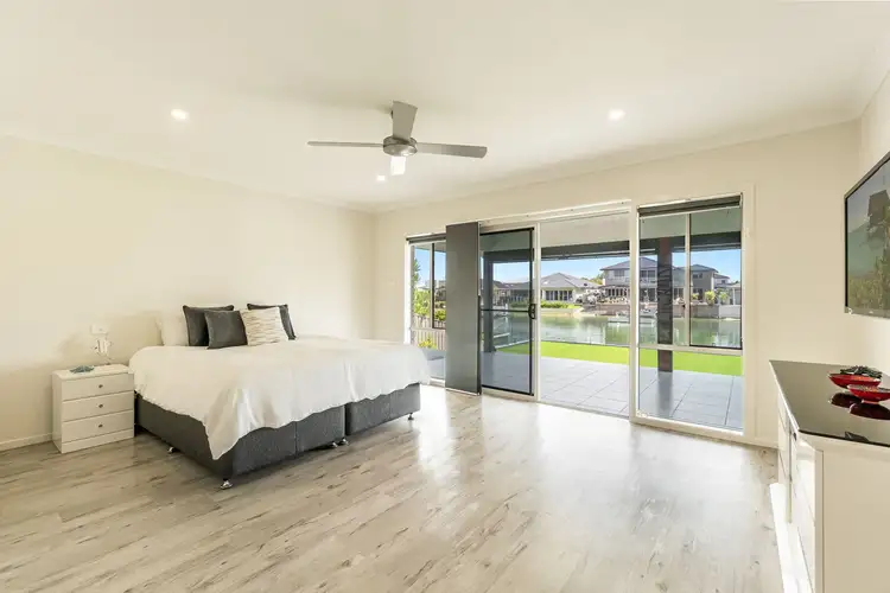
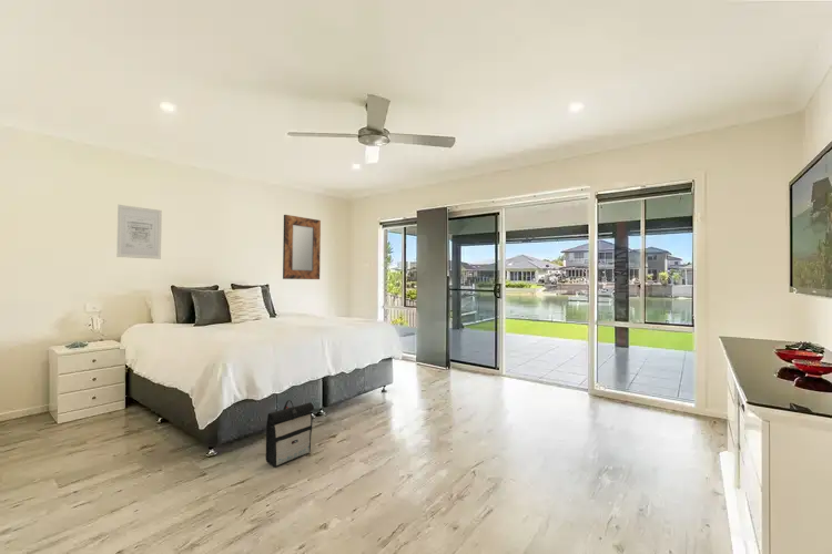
+ home mirror [282,214,322,280]
+ backpack [265,399,315,468]
+ wall art [115,204,163,260]
